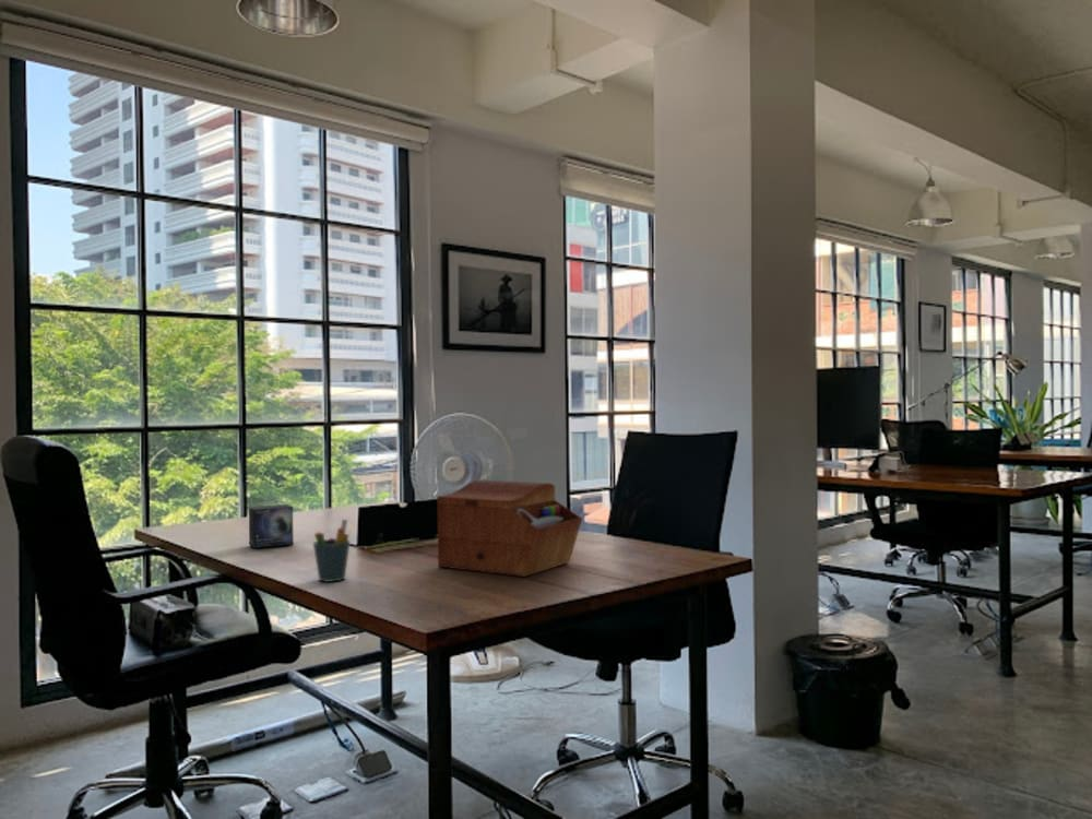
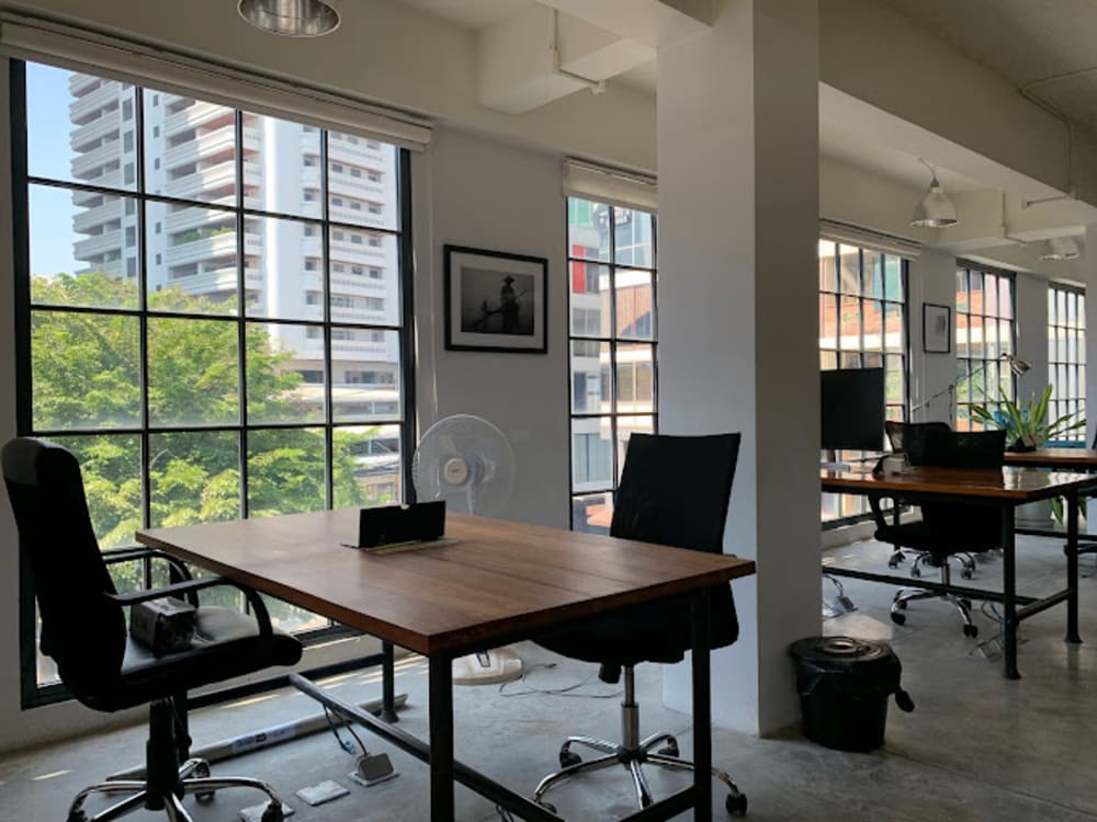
- small box [248,503,295,549]
- pen holder [312,519,352,583]
- sewing box [436,479,583,578]
